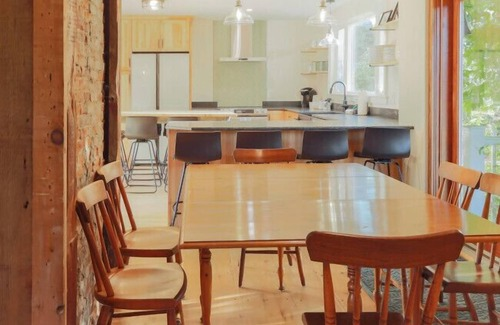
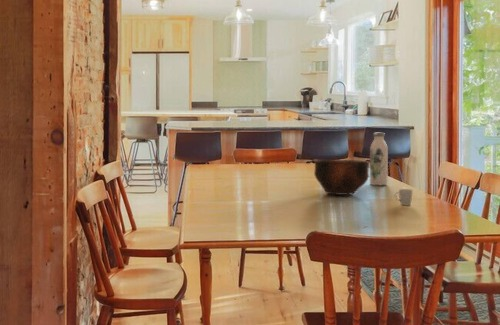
+ cup [394,188,414,206]
+ water bottle [369,132,389,186]
+ bowl [313,158,370,196]
